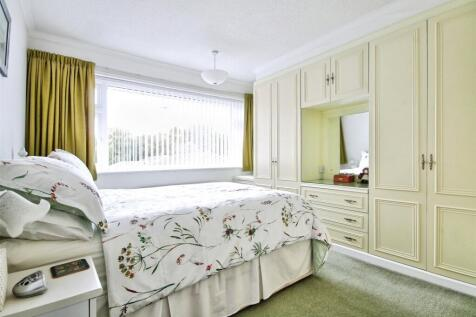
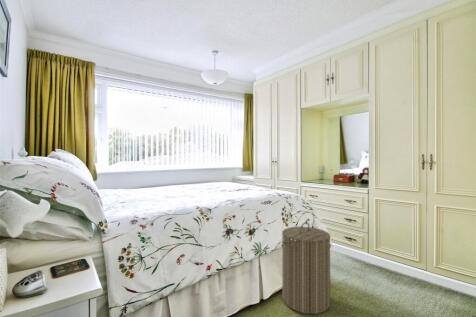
+ laundry hamper [281,221,332,315]
